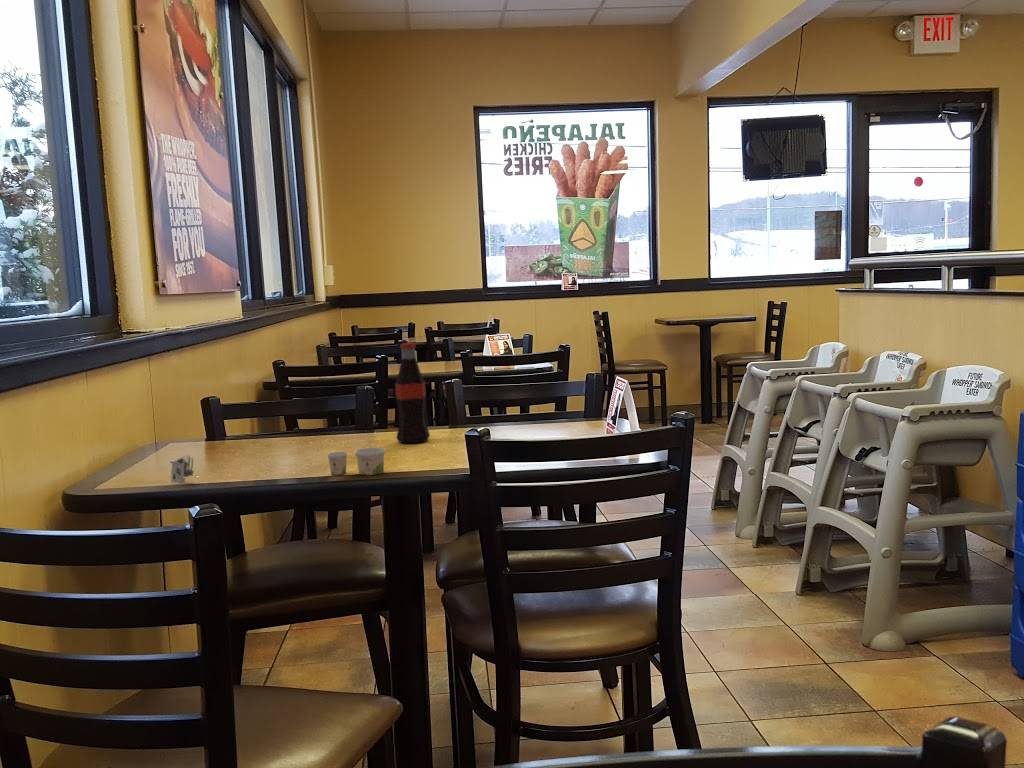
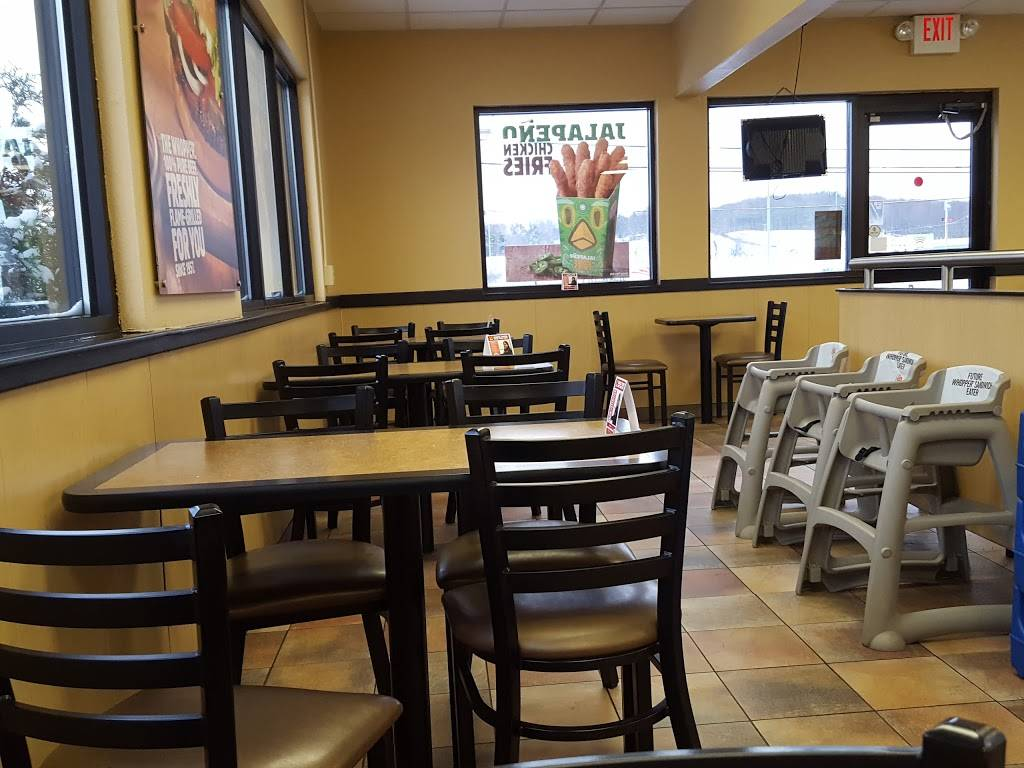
- napkin holder [168,454,194,485]
- bottle [394,342,431,444]
- paper cup [326,446,386,476]
